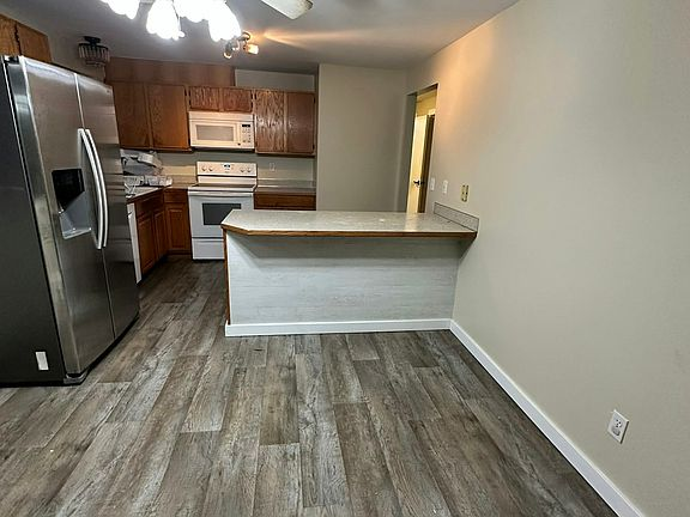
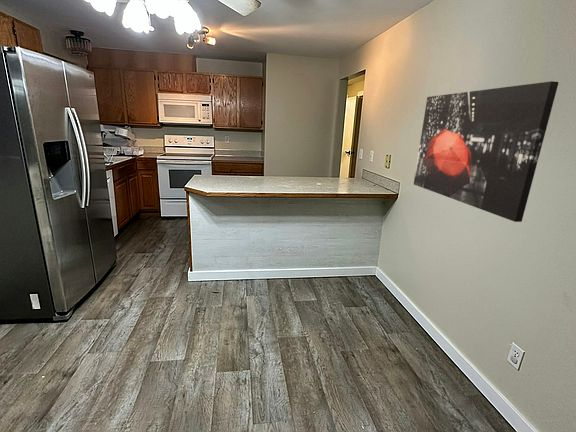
+ wall art [413,80,559,223]
